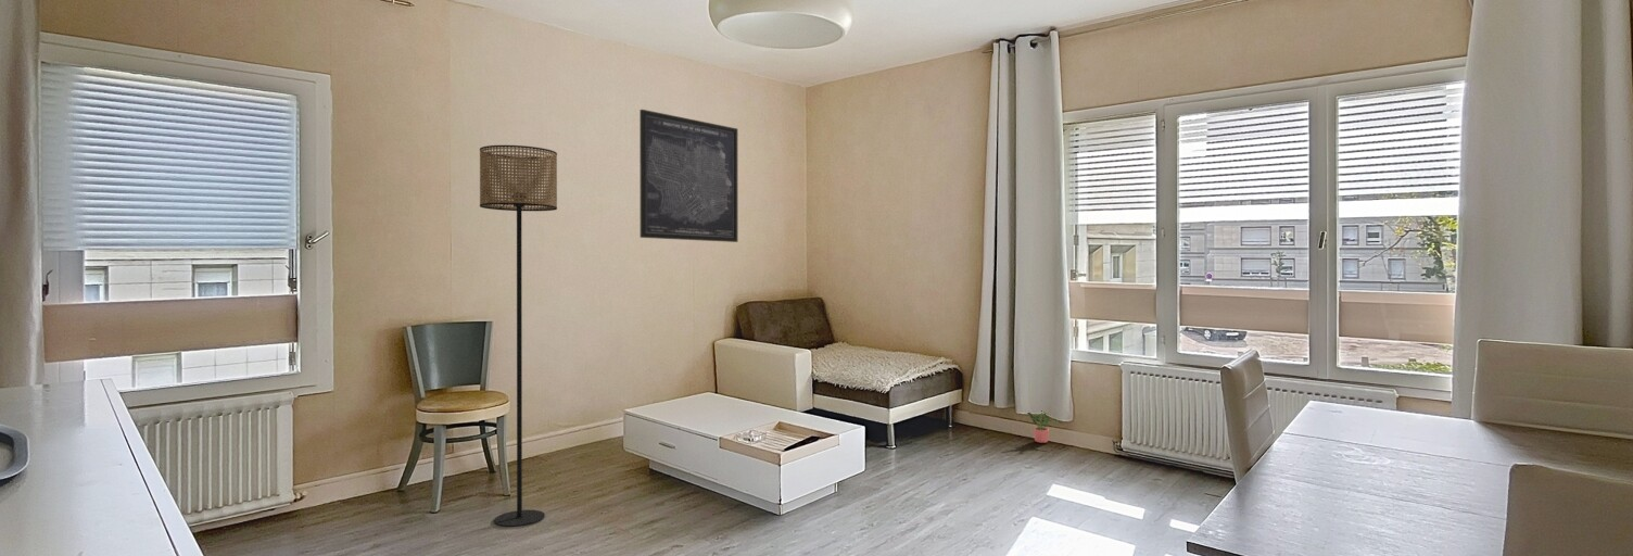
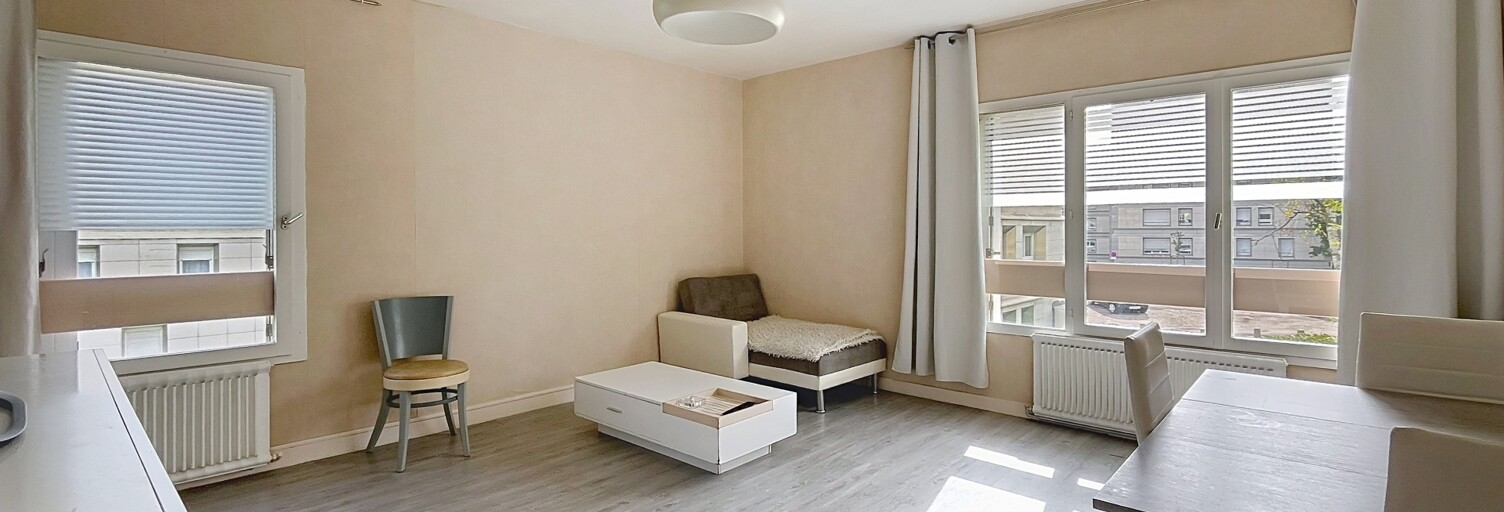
- floor lamp [479,144,558,528]
- wall art [638,109,738,243]
- potted plant [1026,412,1064,444]
